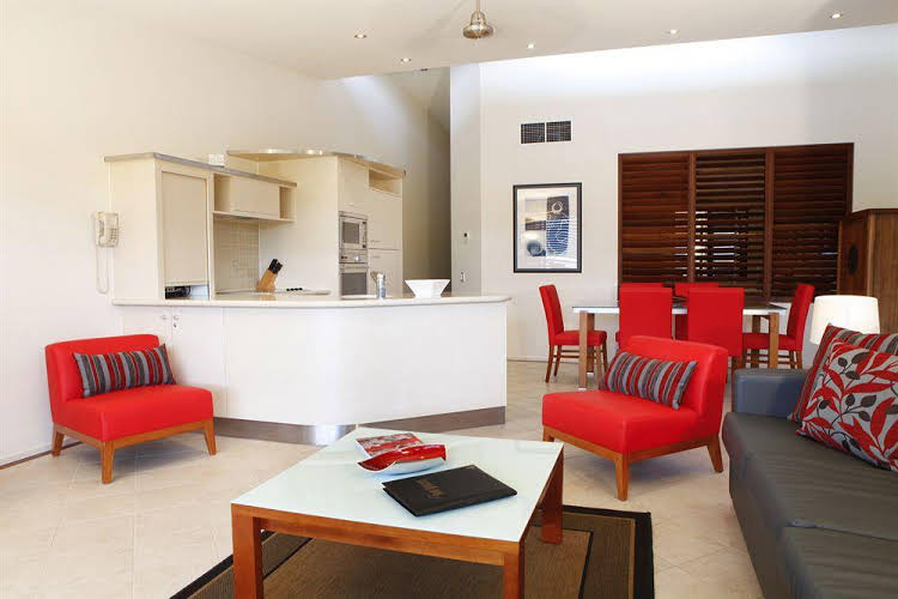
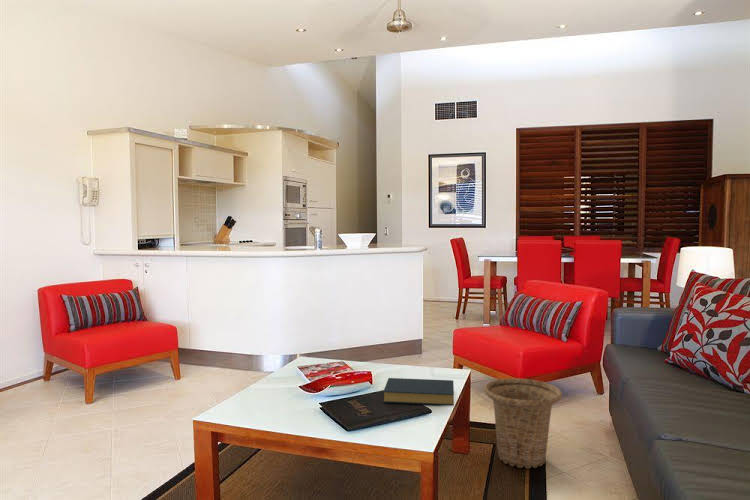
+ hardback book [382,377,455,407]
+ basket [483,377,563,469]
